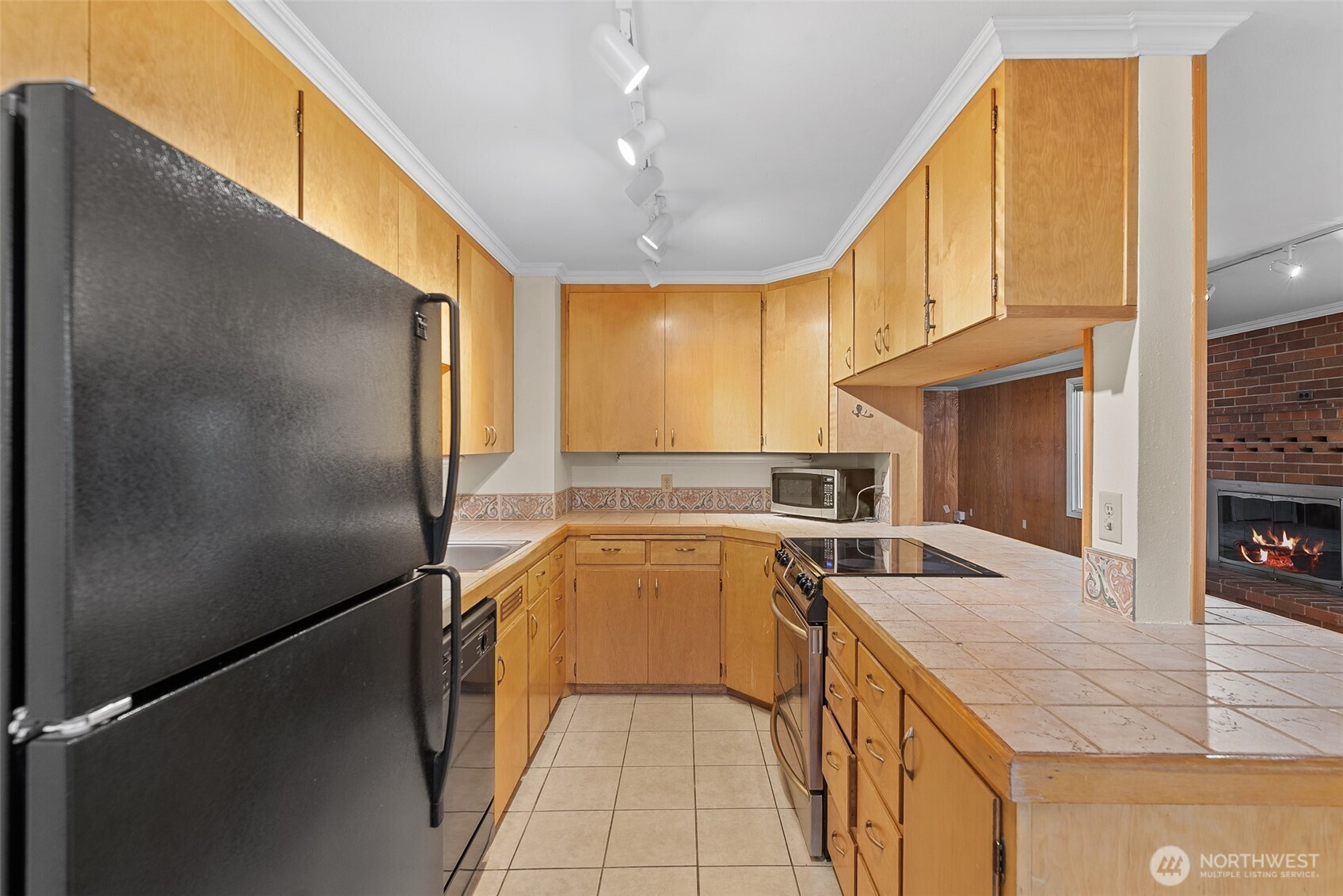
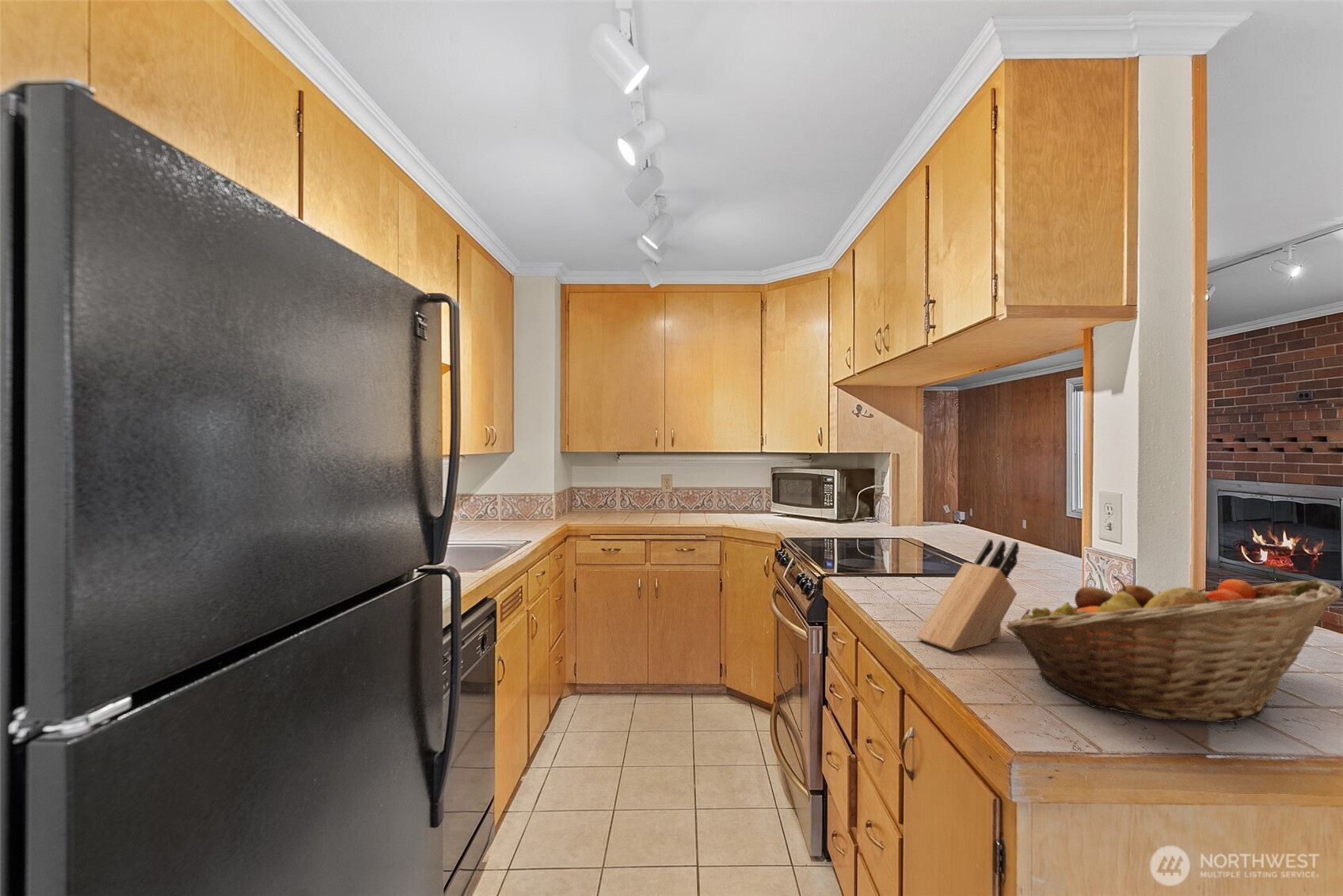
+ knife block [915,538,1020,652]
+ fruit basket [1006,575,1343,723]
